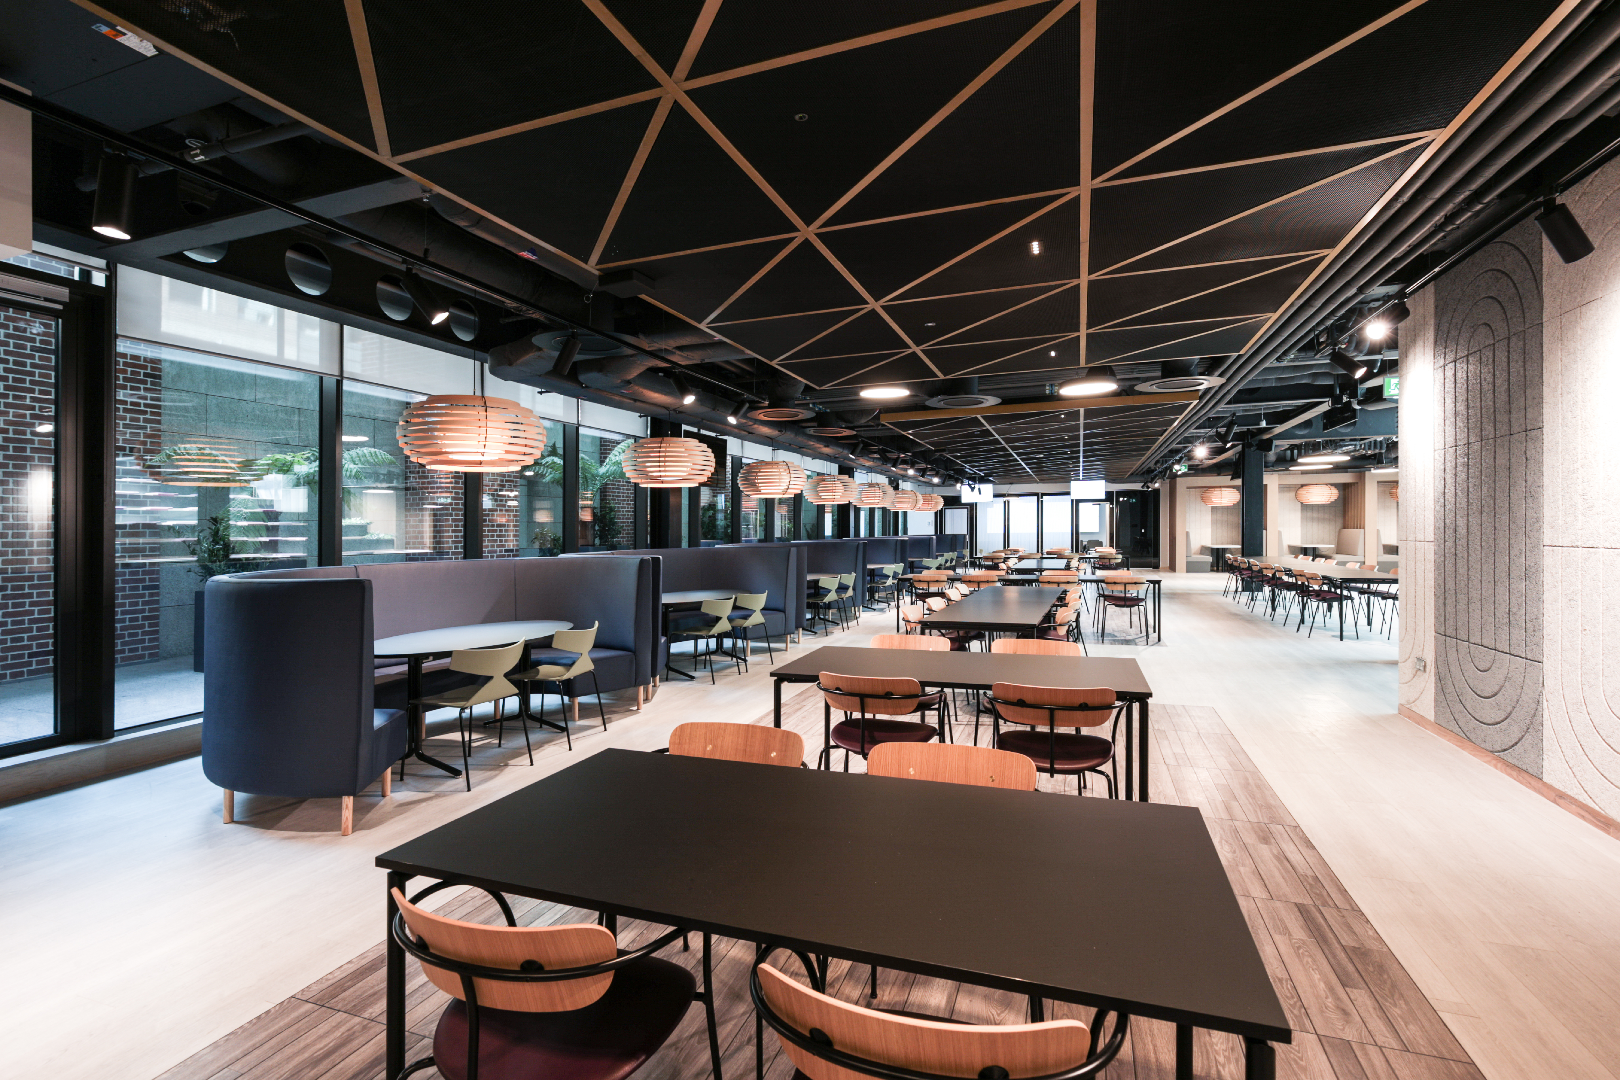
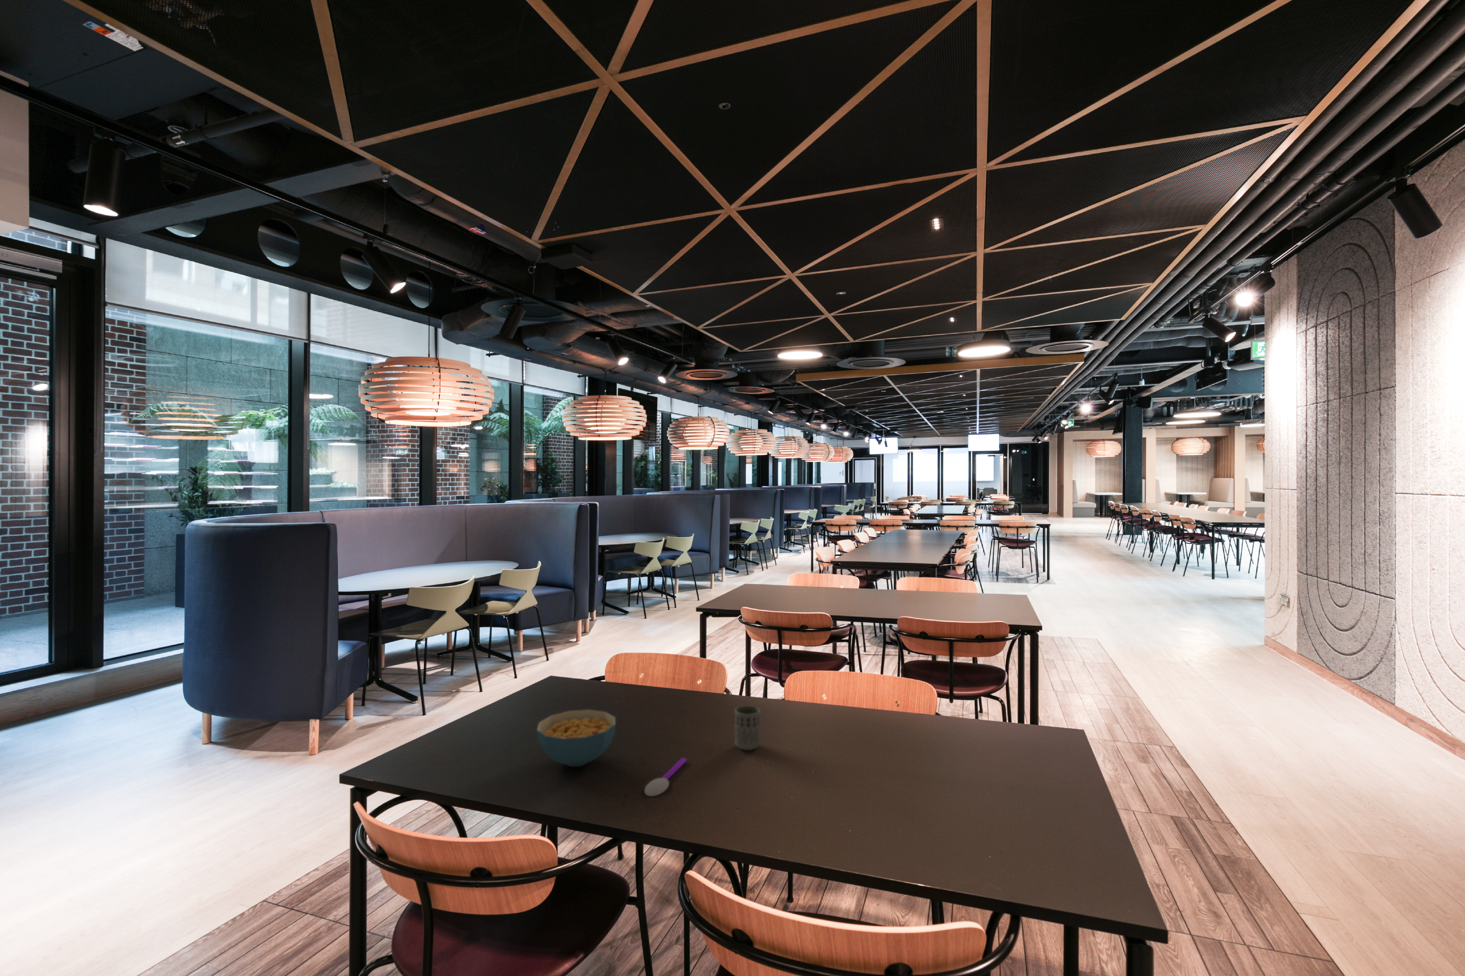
+ spoon [644,758,687,796]
+ cereal bowl [536,709,616,767]
+ cup [735,705,761,751]
